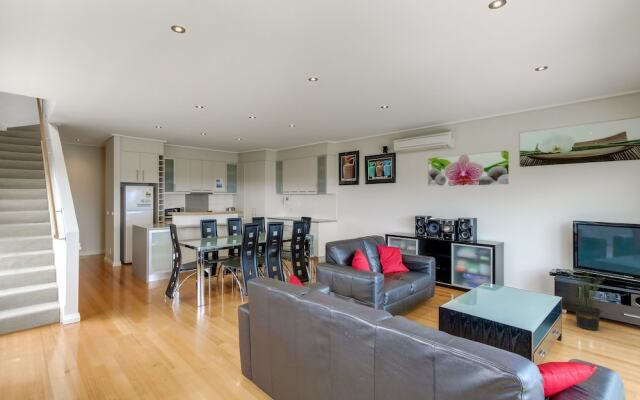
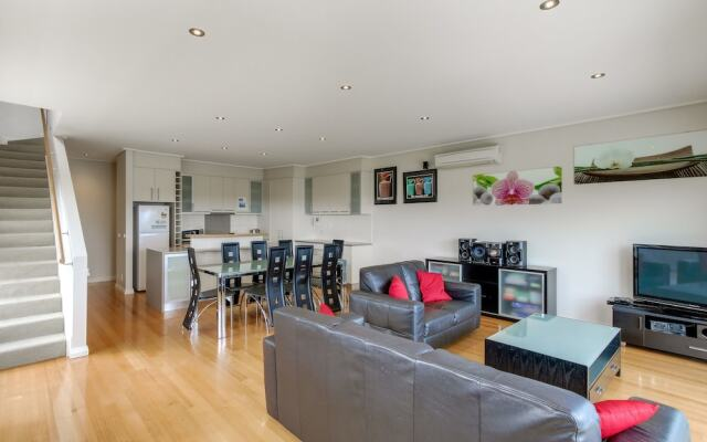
- potted plant [567,268,610,331]
